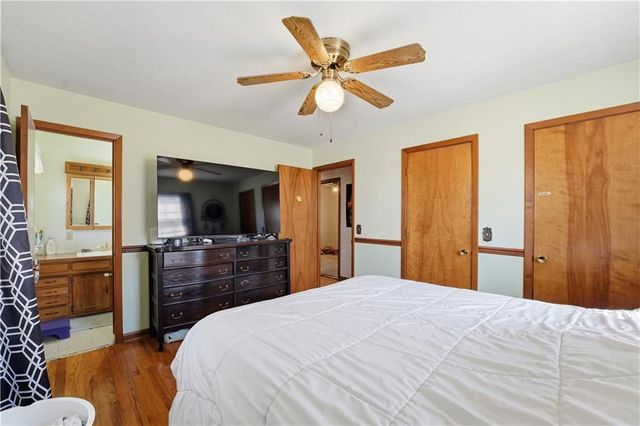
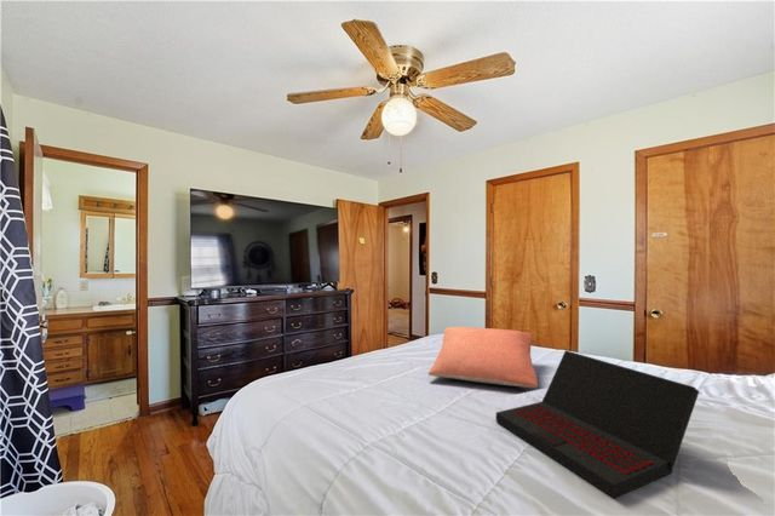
+ laptop [495,349,700,499]
+ pillow [427,326,539,389]
